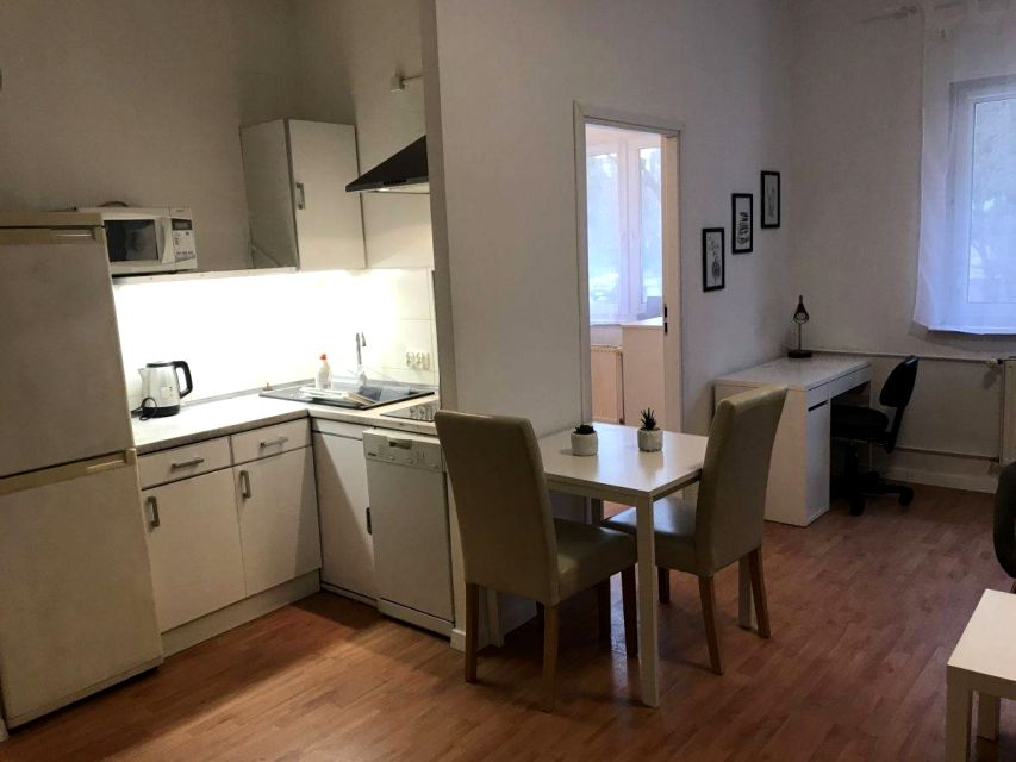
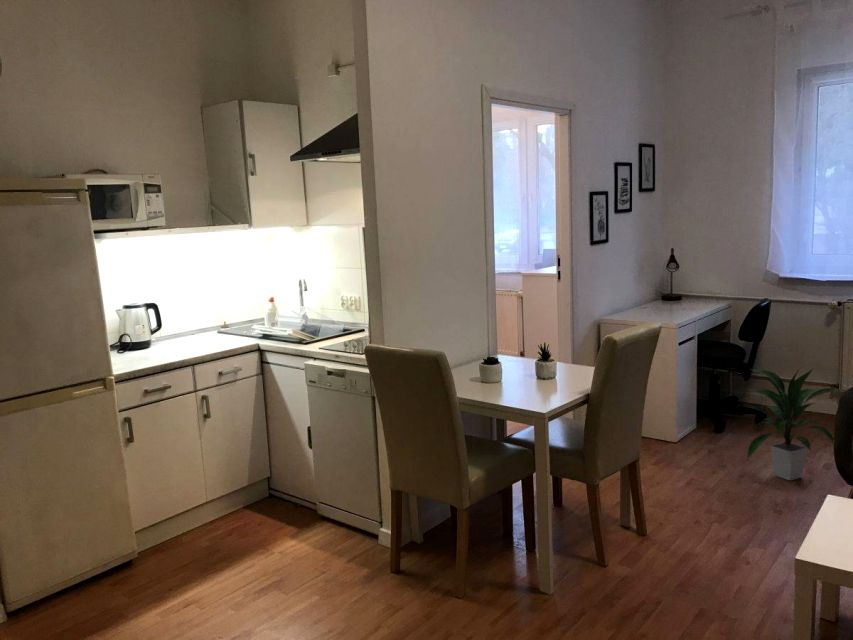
+ indoor plant [744,368,845,481]
